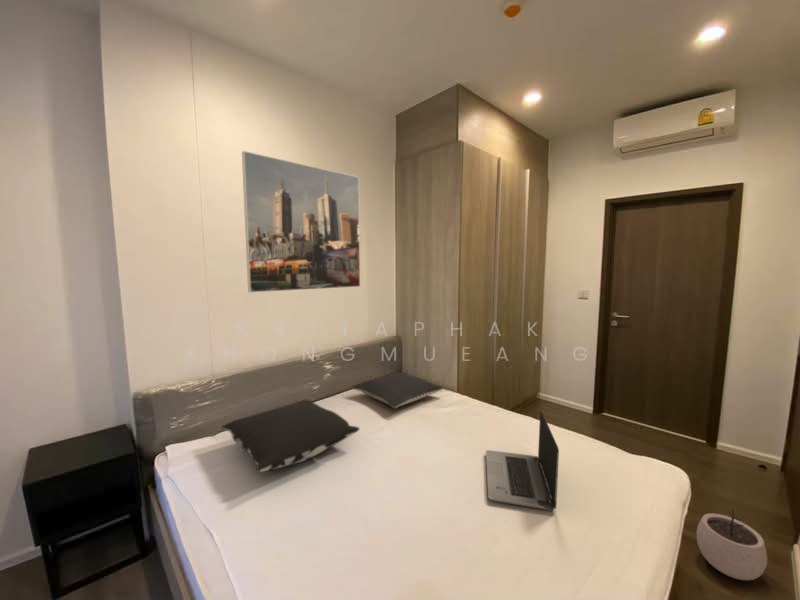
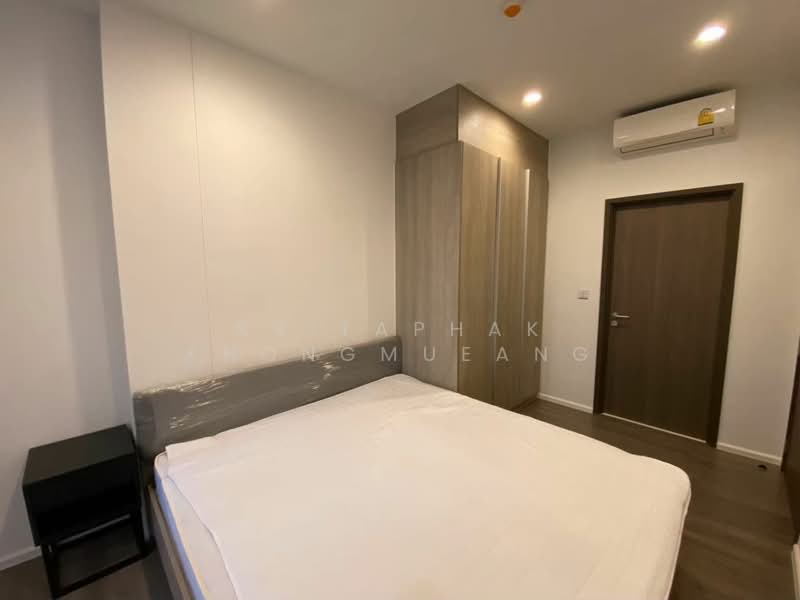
- pillow [220,399,360,473]
- laptop computer [485,409,560,511]
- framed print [241,150,361,294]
- plant pot [696,508,768,581]
- pillow [350,371,444,409]
